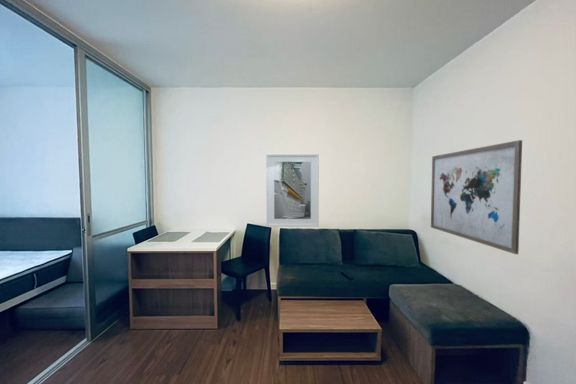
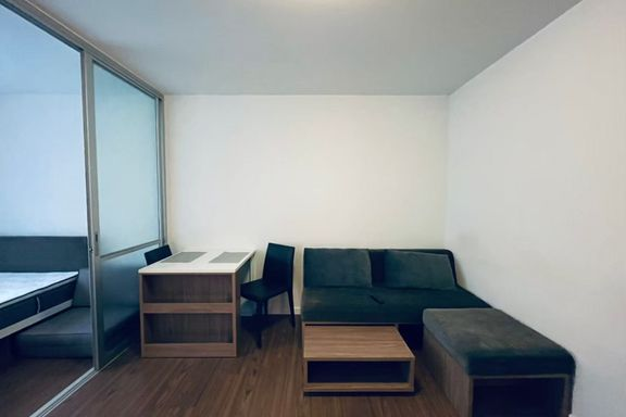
- wall art [430,139,523,255]
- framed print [265,153,320,228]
